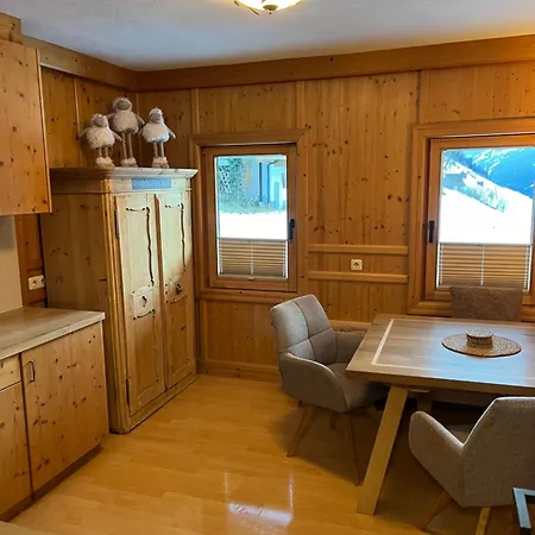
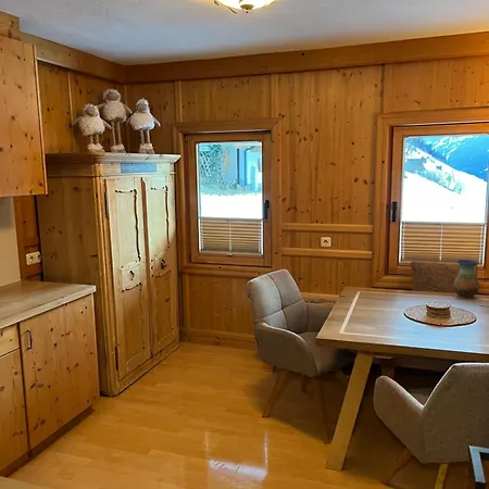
+ vase [452,259,480,300]
